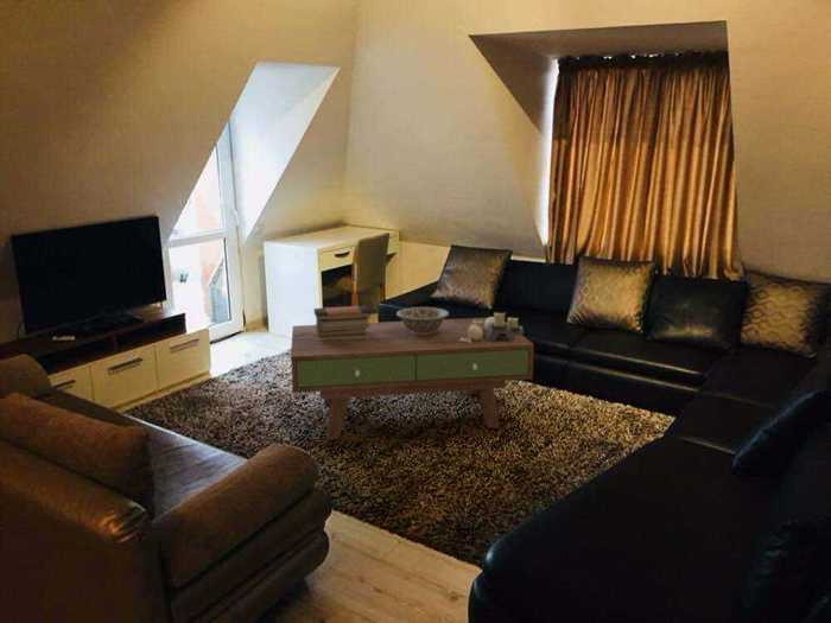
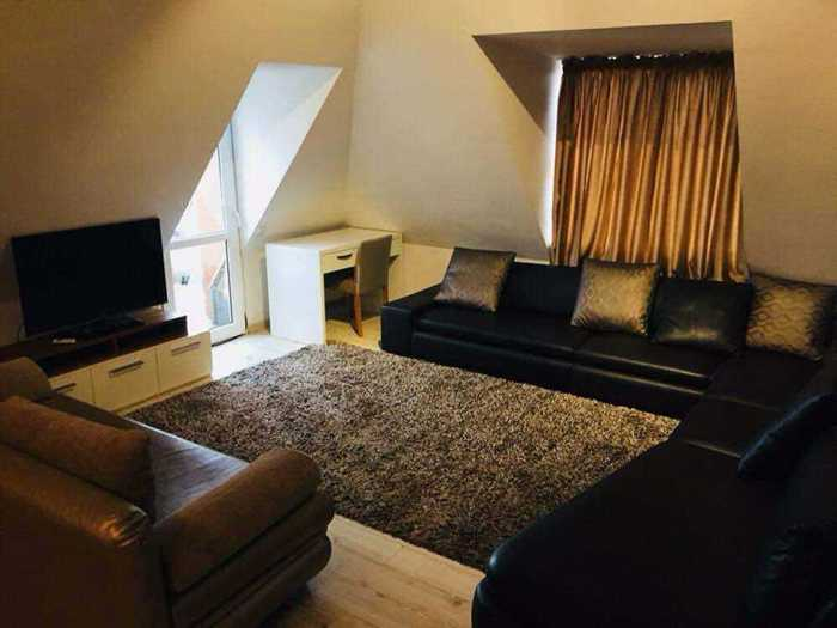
- candle holder [459,311,525,344]
- book stack [313,305,372,341]
- decorative bowl [395,306,450,335]
- coffee table [290,317,535,441]
